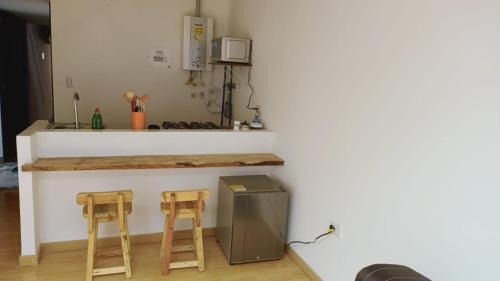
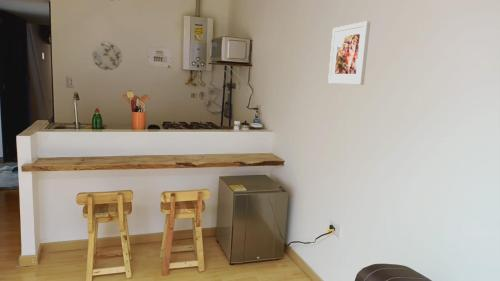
+ decorative plate [91,41,123,71]
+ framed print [327,20,371,86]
